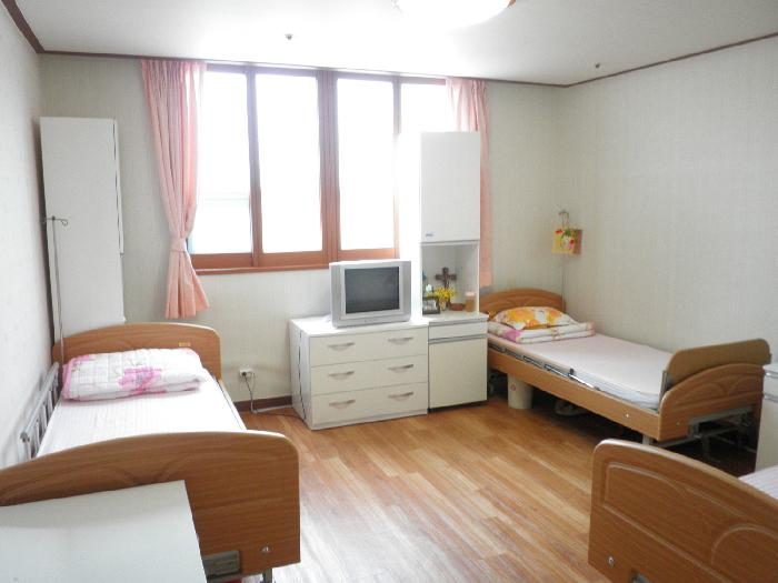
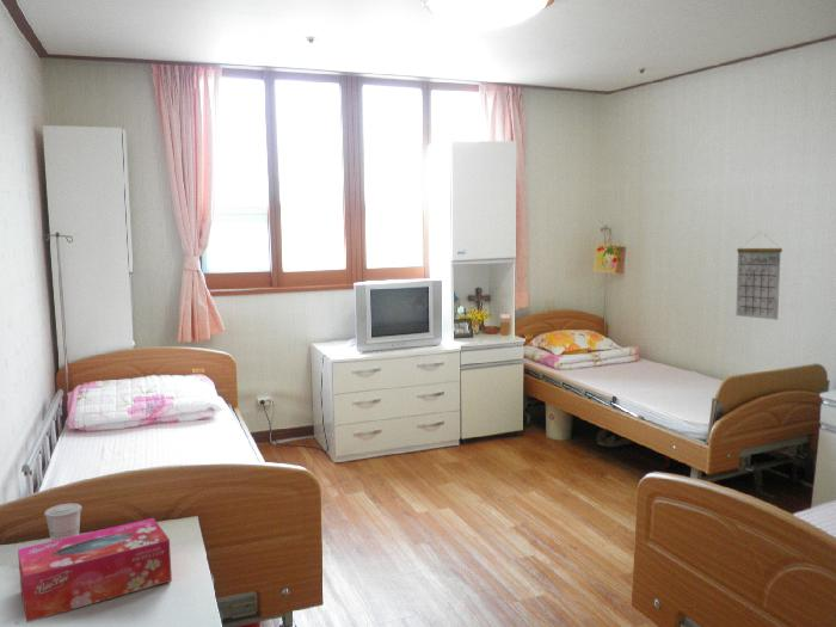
+ tissue box [17,517,173,623]
+ calendar [734,230,783,321]
+ cup [43,503,84,541]
